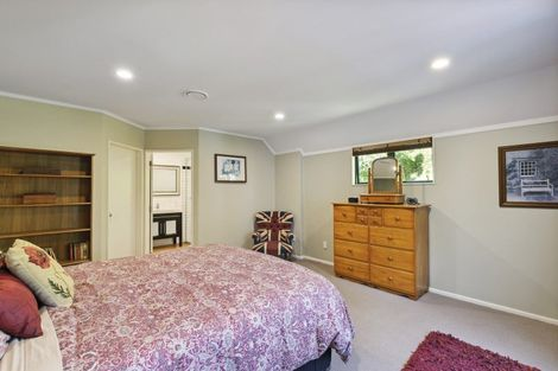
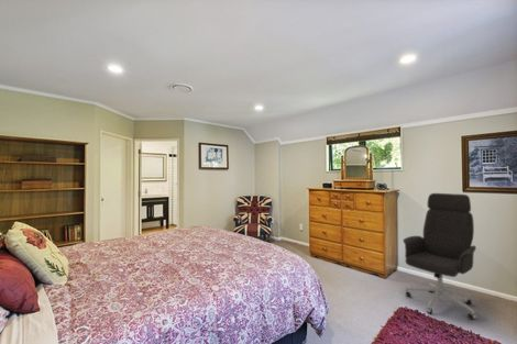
+ office chair [402,192,477,321]
